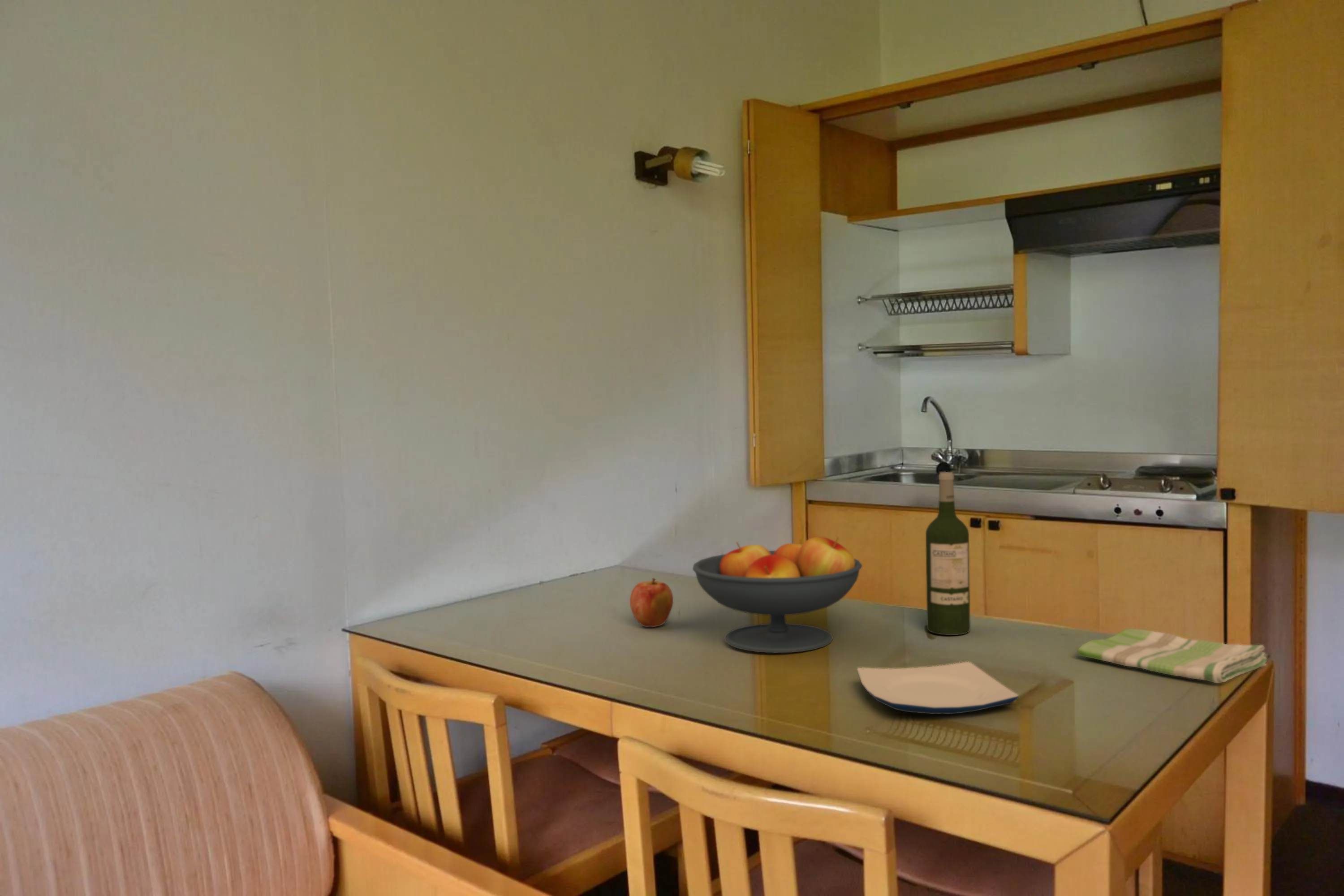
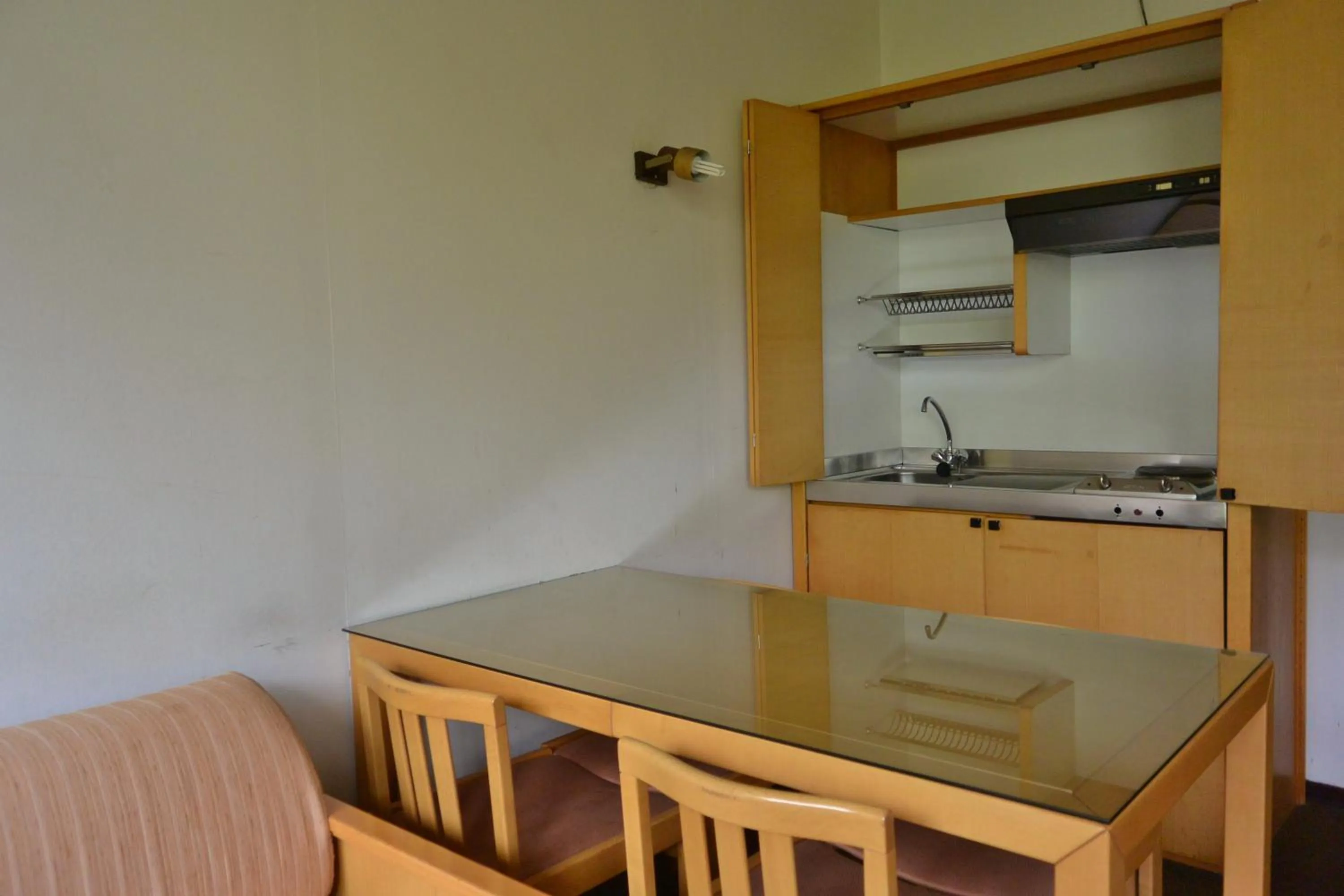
- wine bottle [925,471,971,636]
- apple [629,577,674,628]
- dish towel [1077,628,1267,684]
- plate [857,661,1019,715]
- fruit bowl [692,536,863,654]
